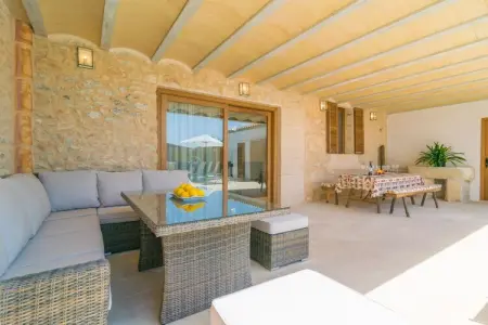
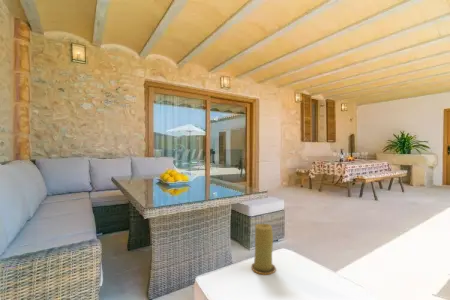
+ candle [250,223,277,276]
